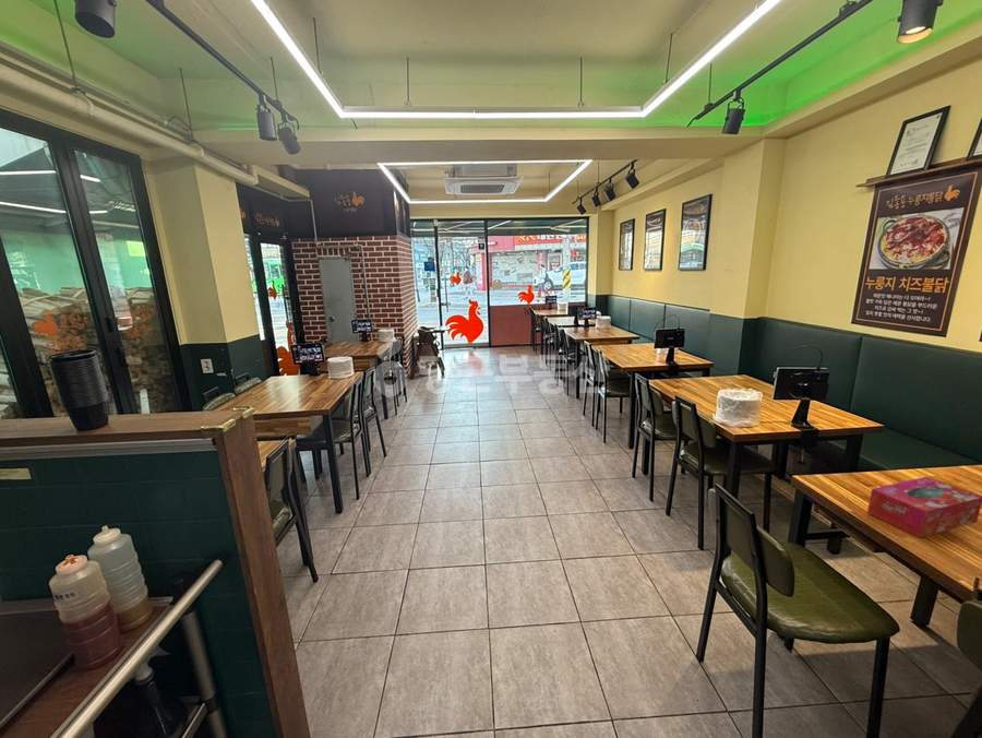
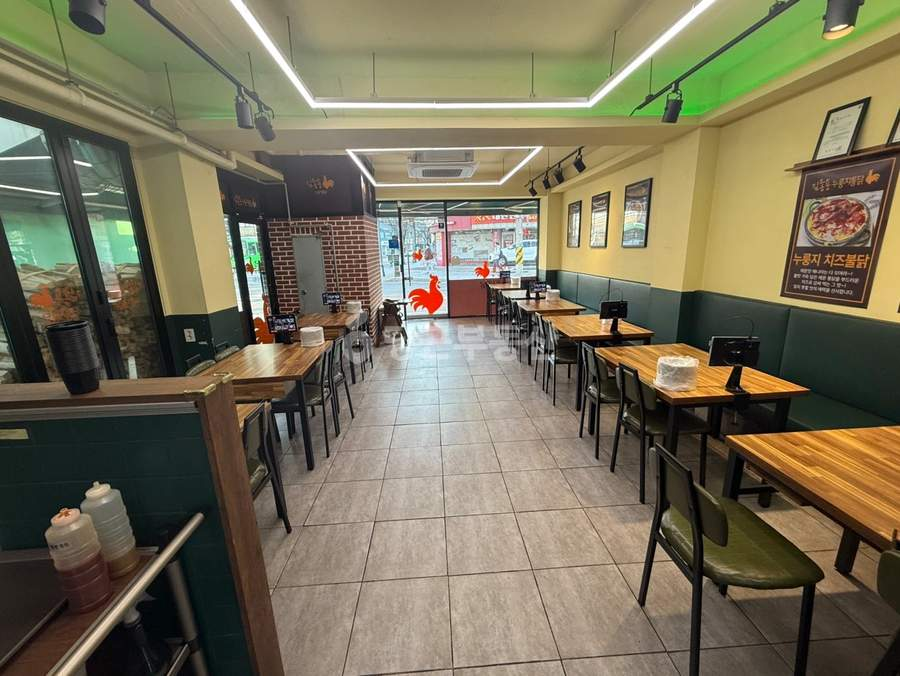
- tissue box [866,476,982,539]
